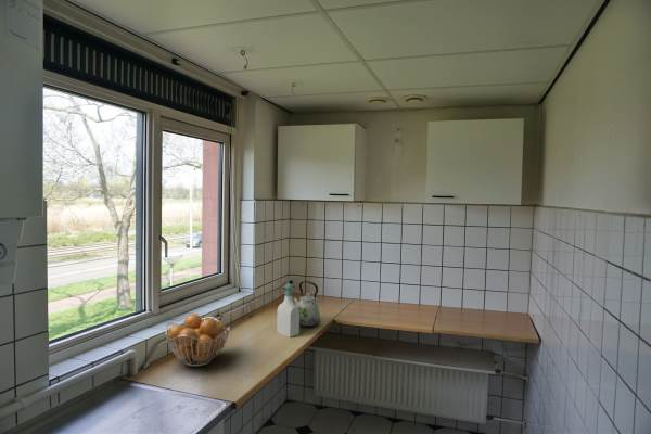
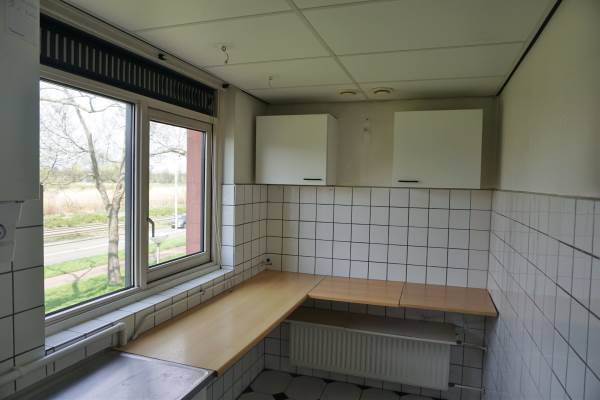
- soap bottle [276,282,301,339]
- fruit basket [165,312,231,368]
- kettle [292,280,321,328]
